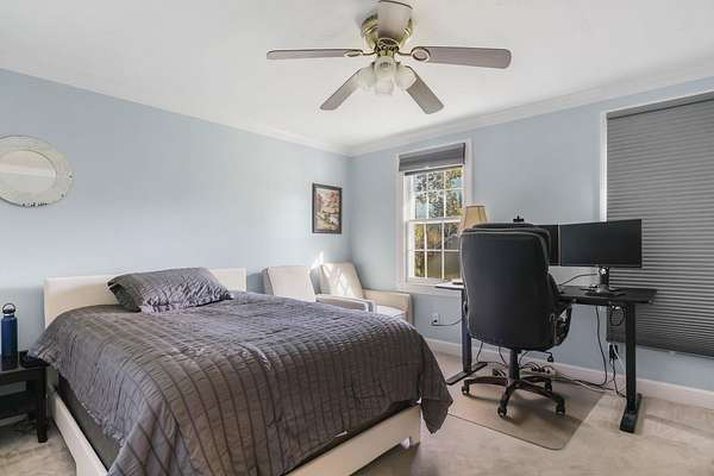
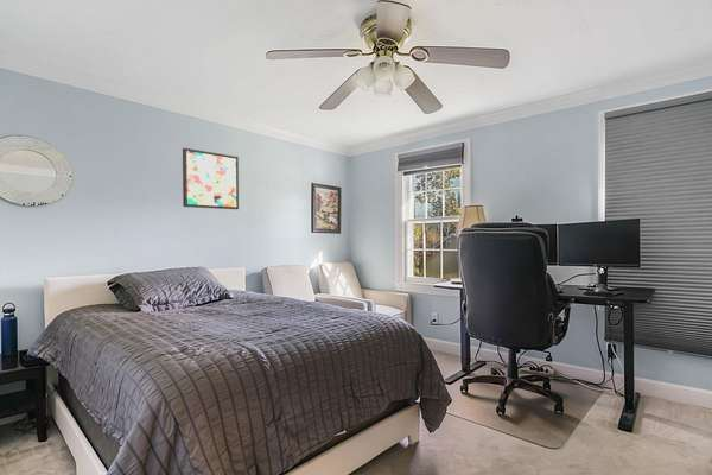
+ wall art [182,147,240,210]
